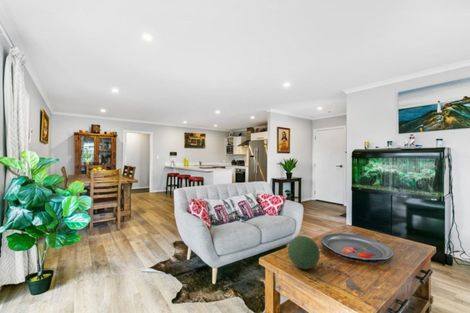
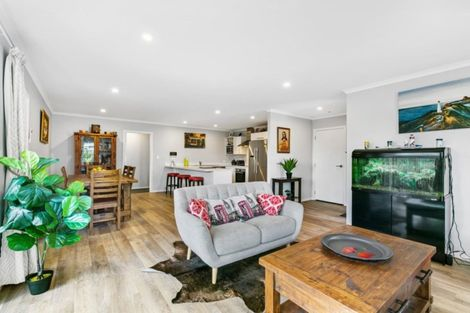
- decorative orb [287,235,321,270]
